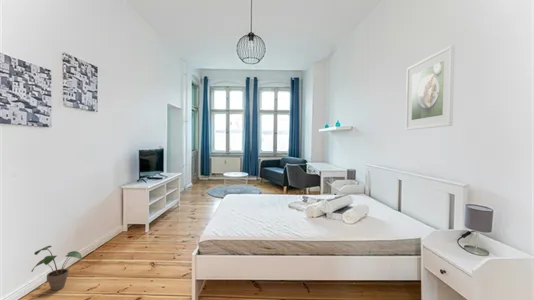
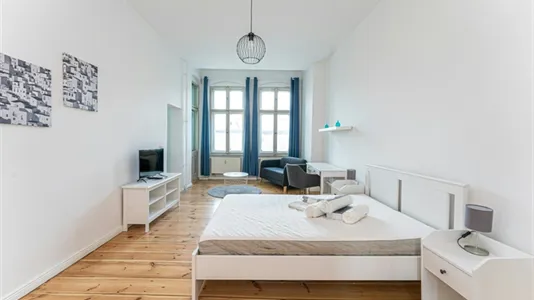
- potted plant [30,245,83,291]
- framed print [405,44,456,131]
